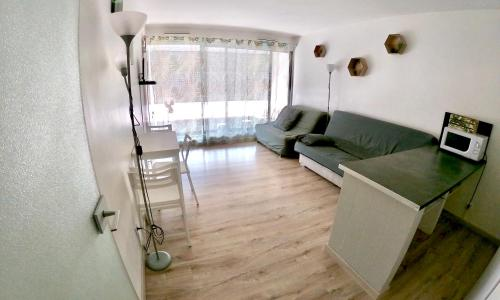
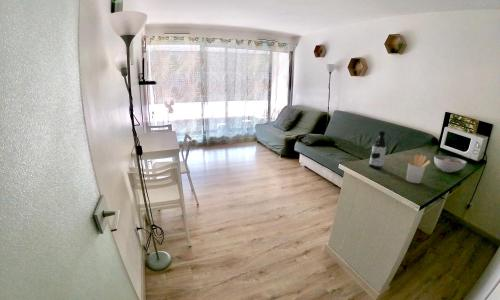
+ bowl [433,155,468,173]
+ utensil holder [405,153,431,184]
+ water bottle [368,130,388,170]
